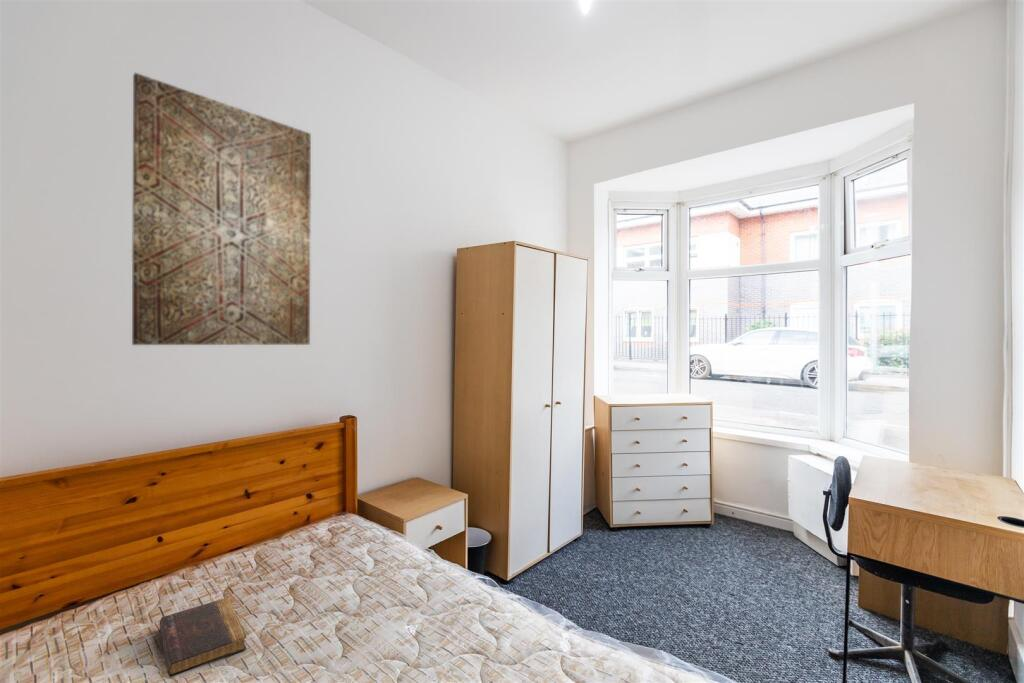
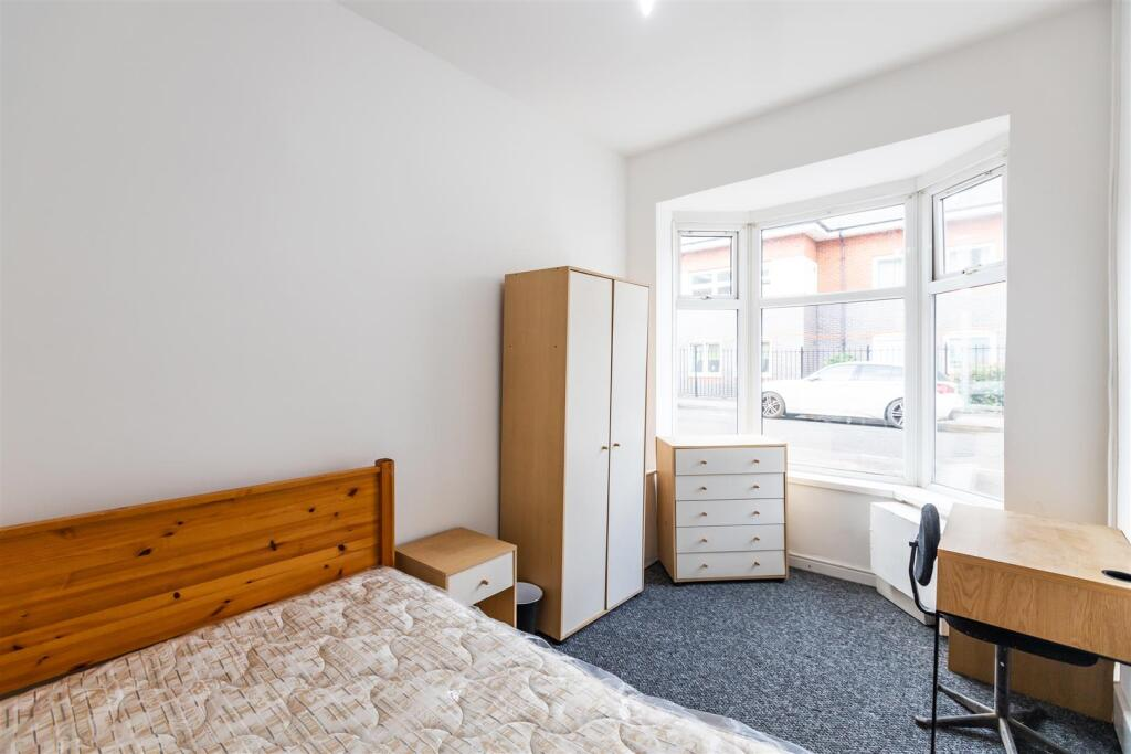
- wall art [131,72,312,346]
- book [159,597,247,678]
